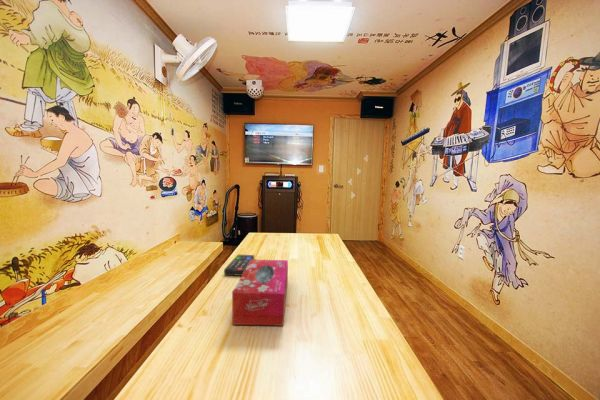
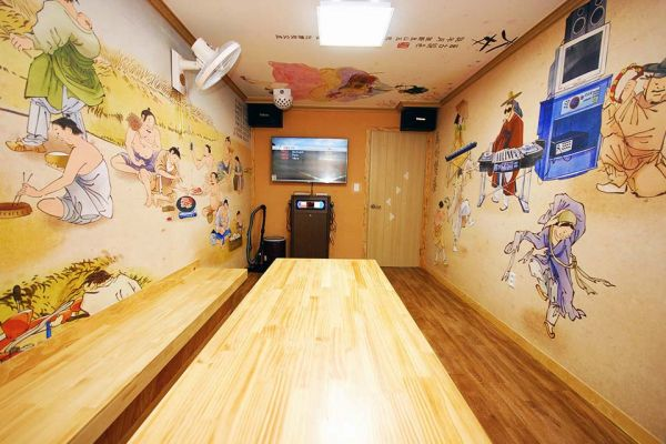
- remote control [223,254,255,277]
- tissue box [231,259,289,327]
